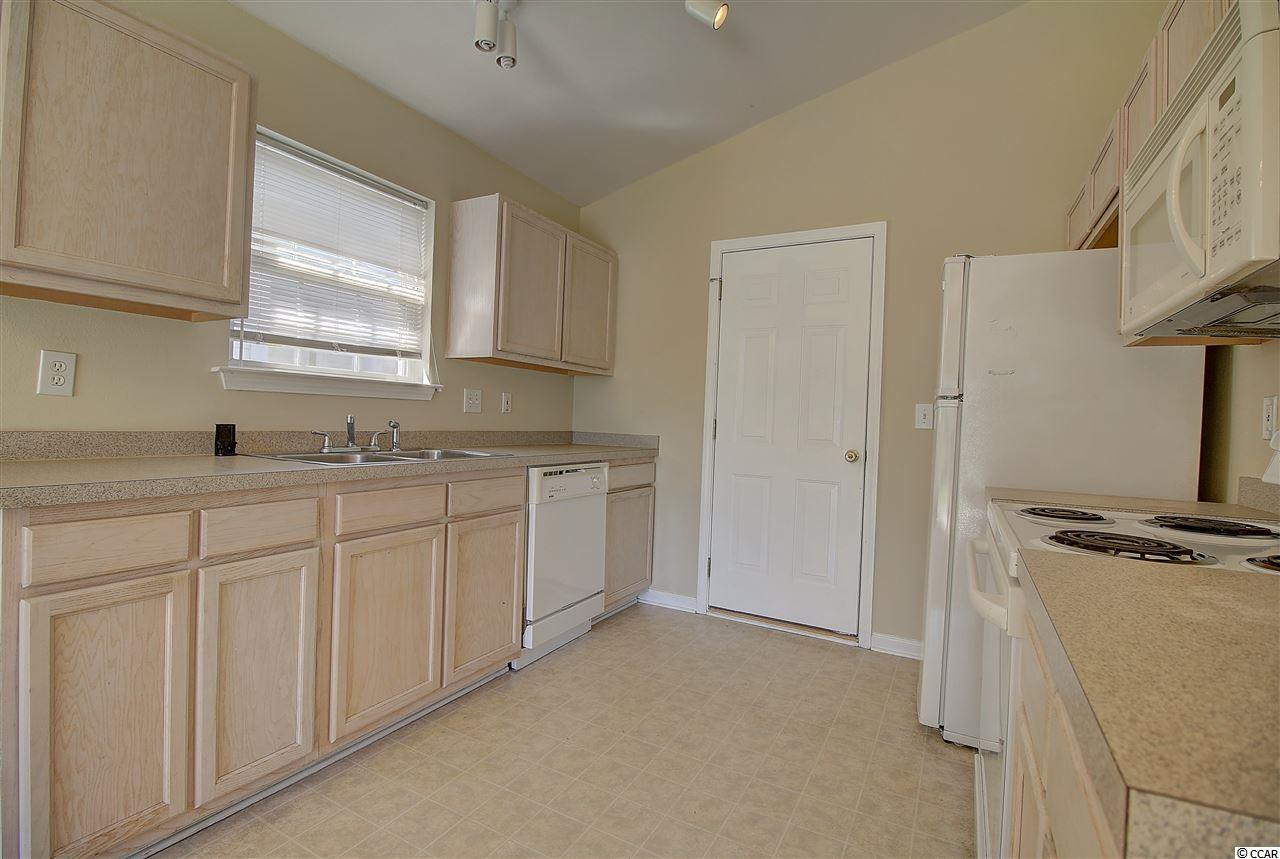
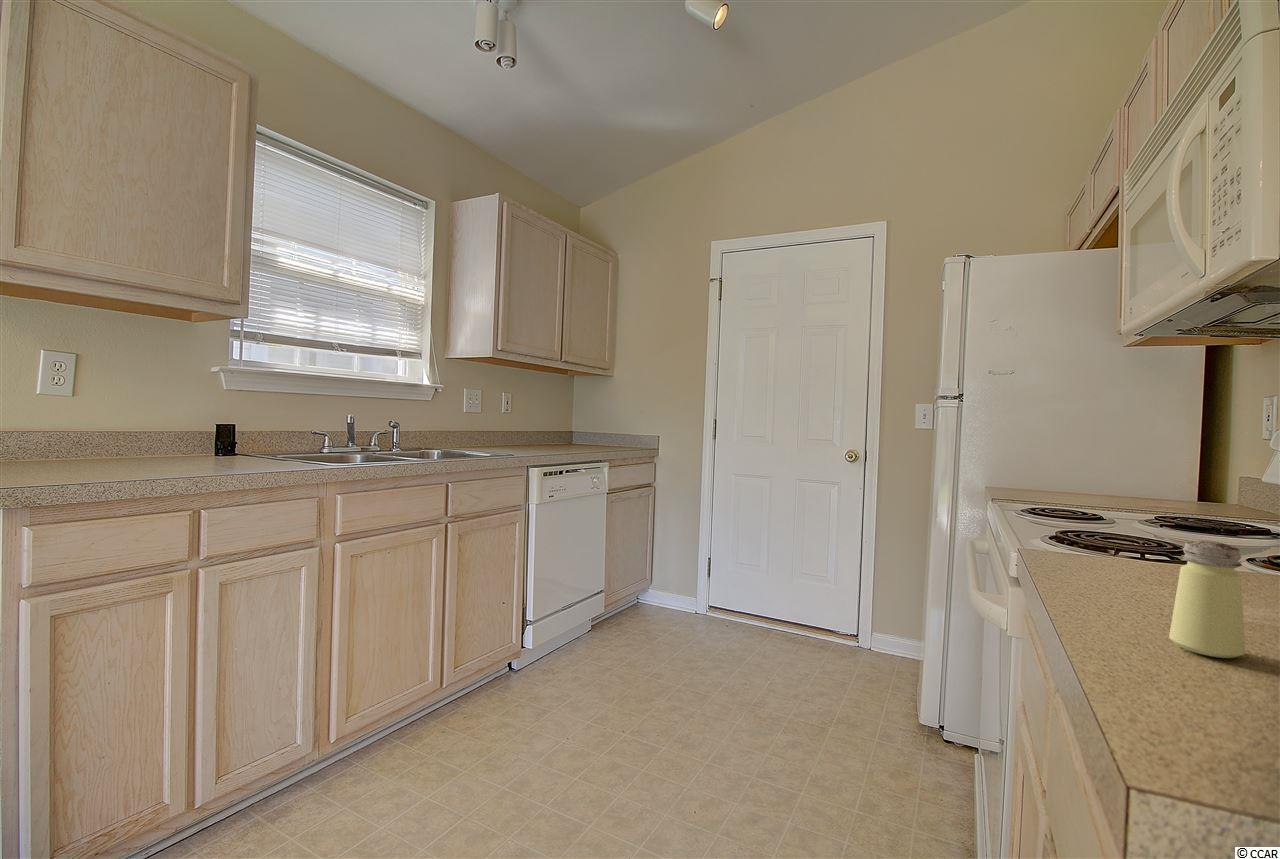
+ saltshaker [1168,540,1246,659]
